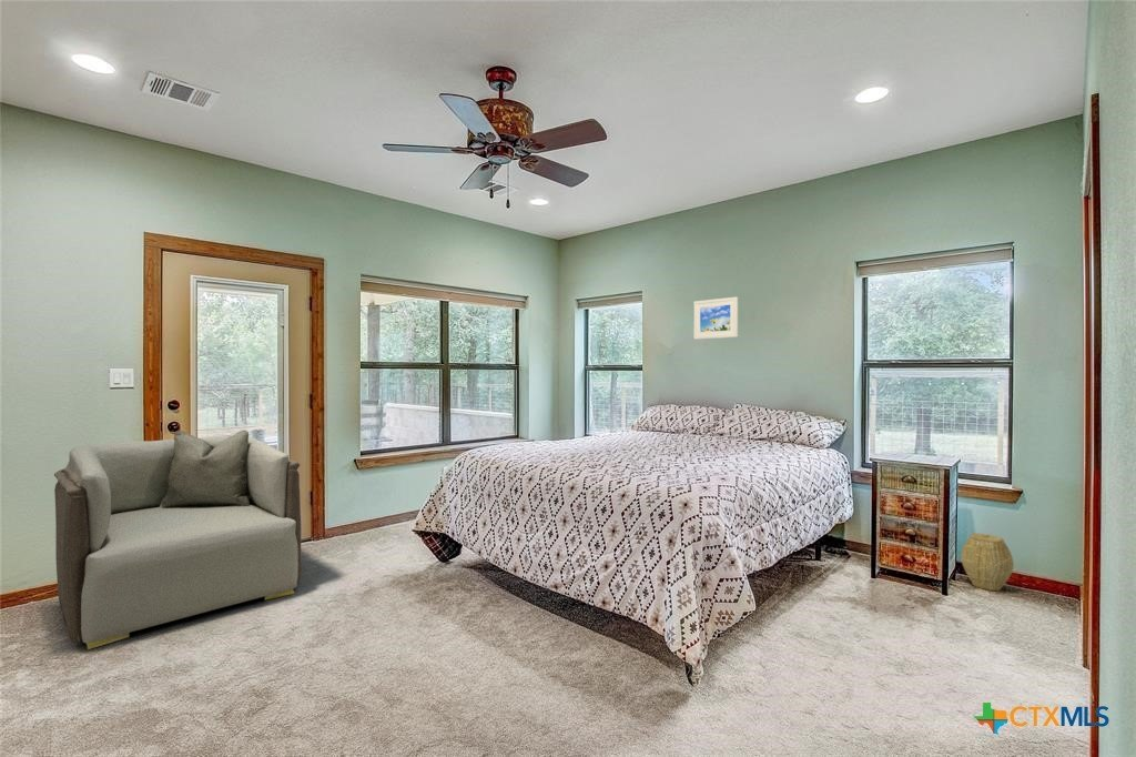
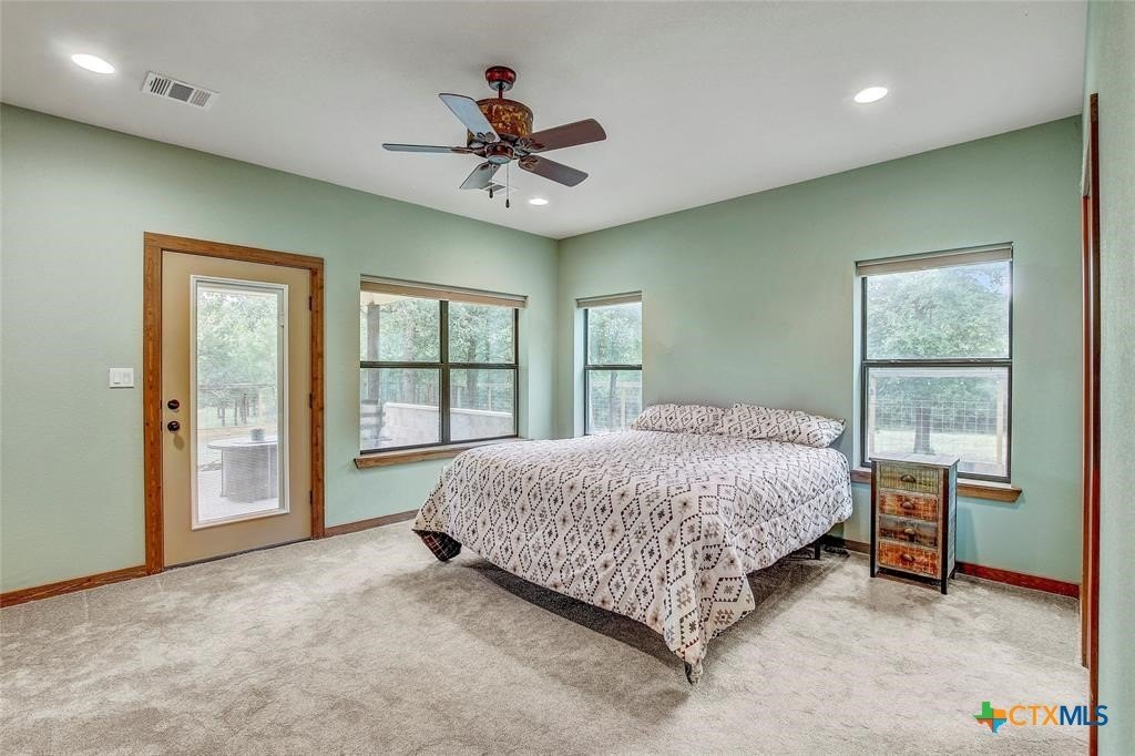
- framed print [693,296,739,341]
- armchair [53,428,302,650]
- woven basket [960,533,1015,592]
